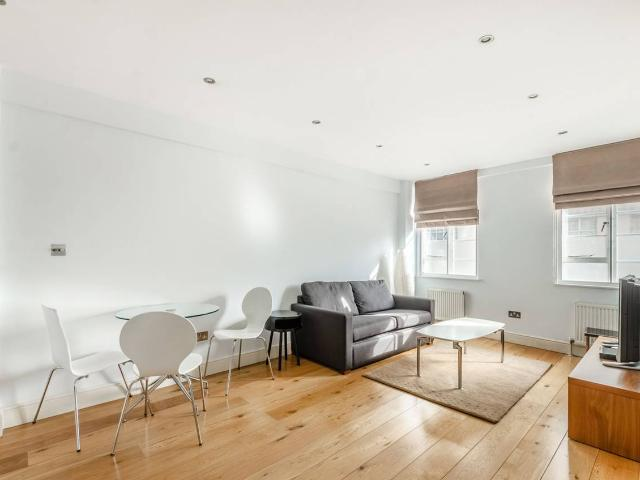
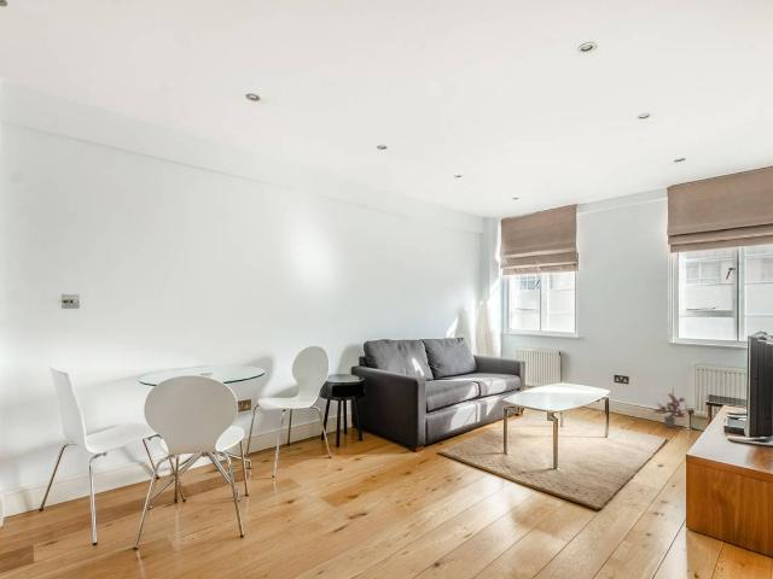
+ potted plant [650,387,693,428]
